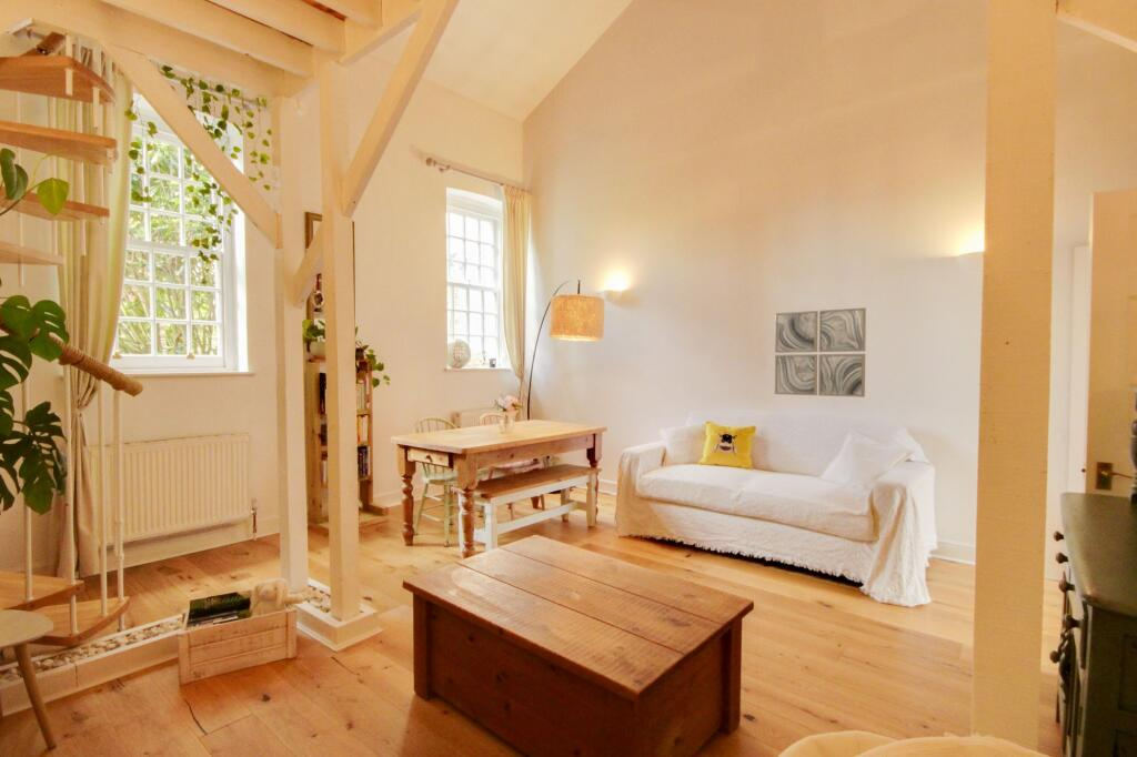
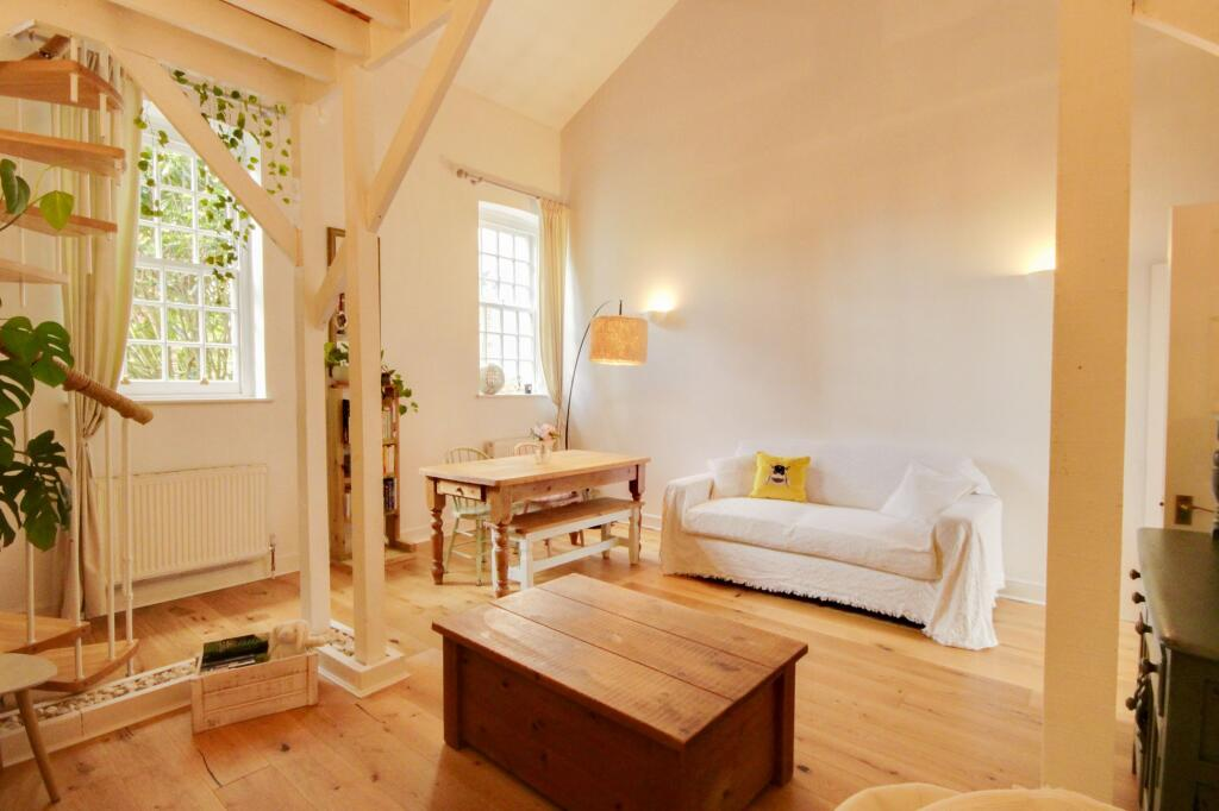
- wall art [774,306,867,398]
